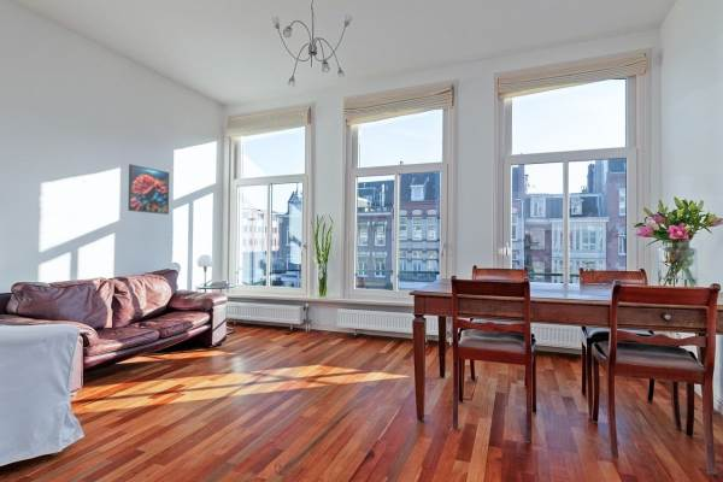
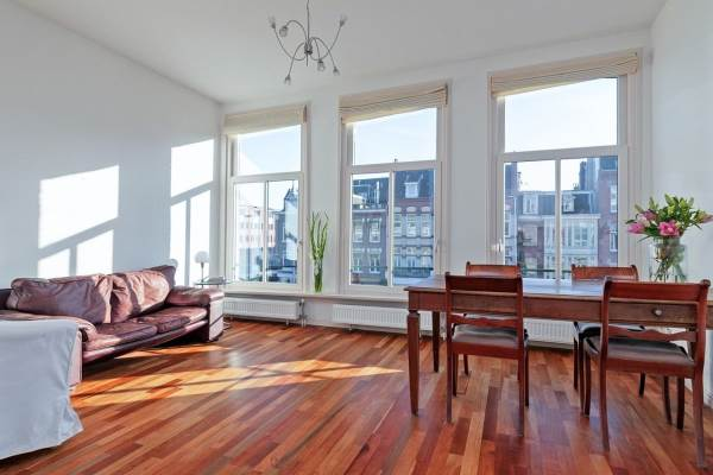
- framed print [128,163,170,216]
